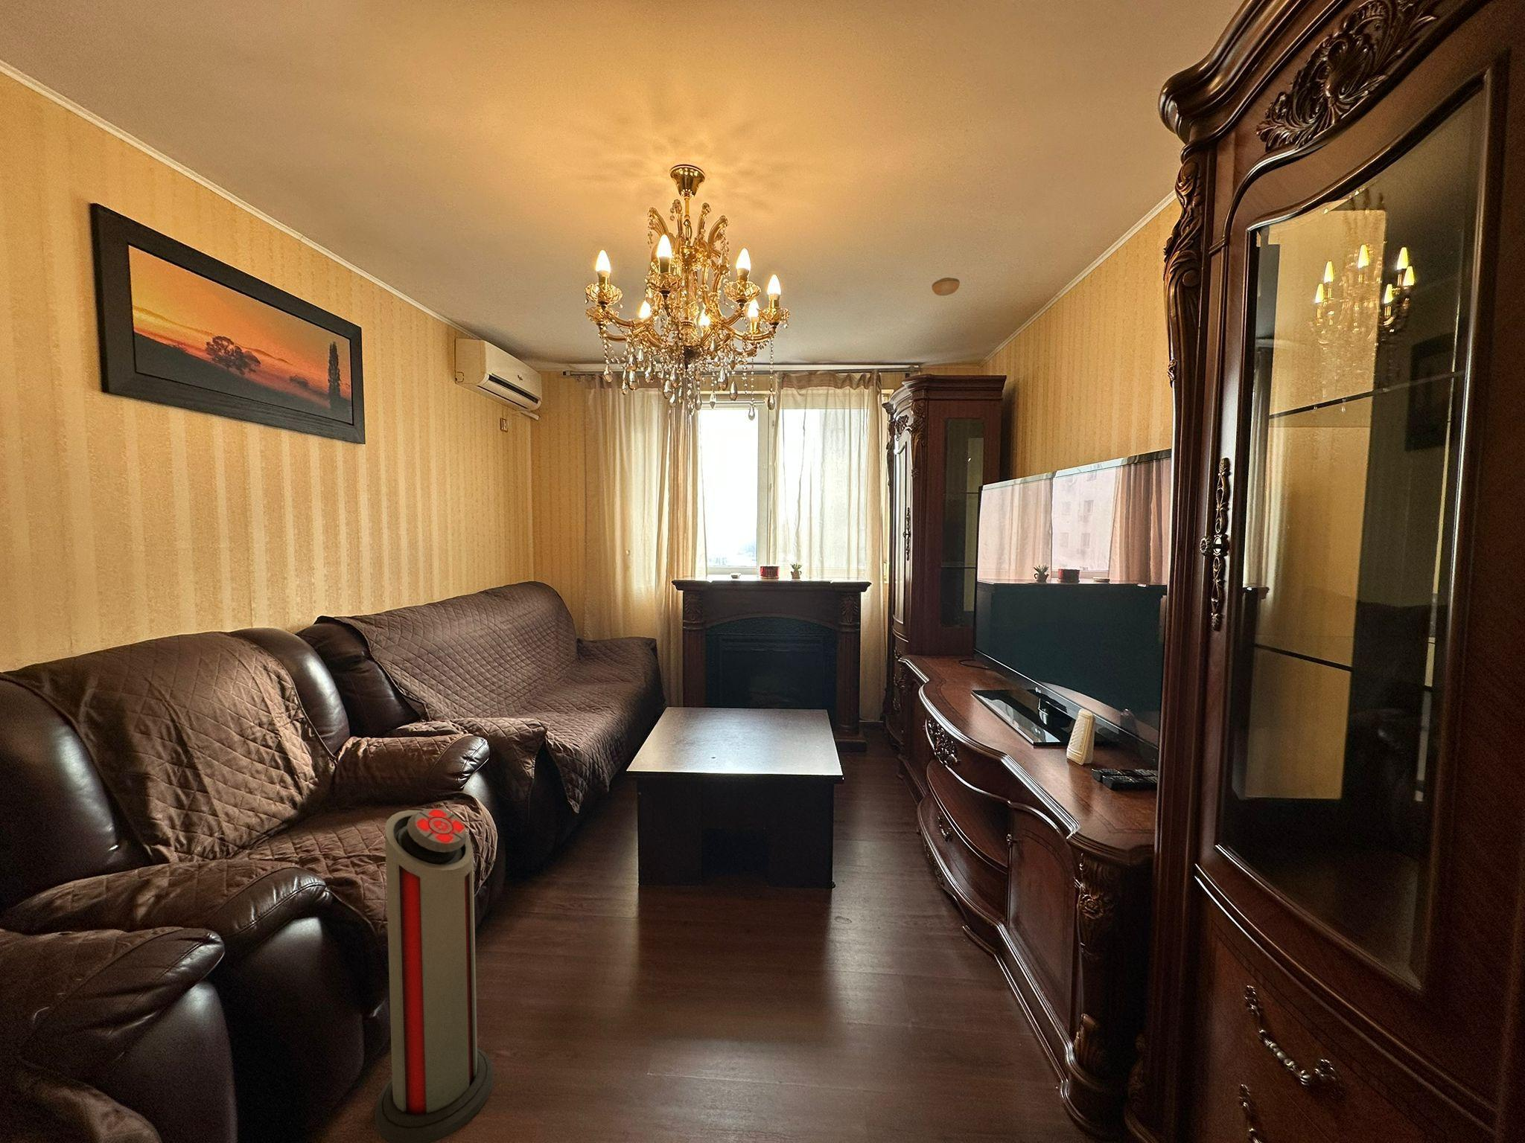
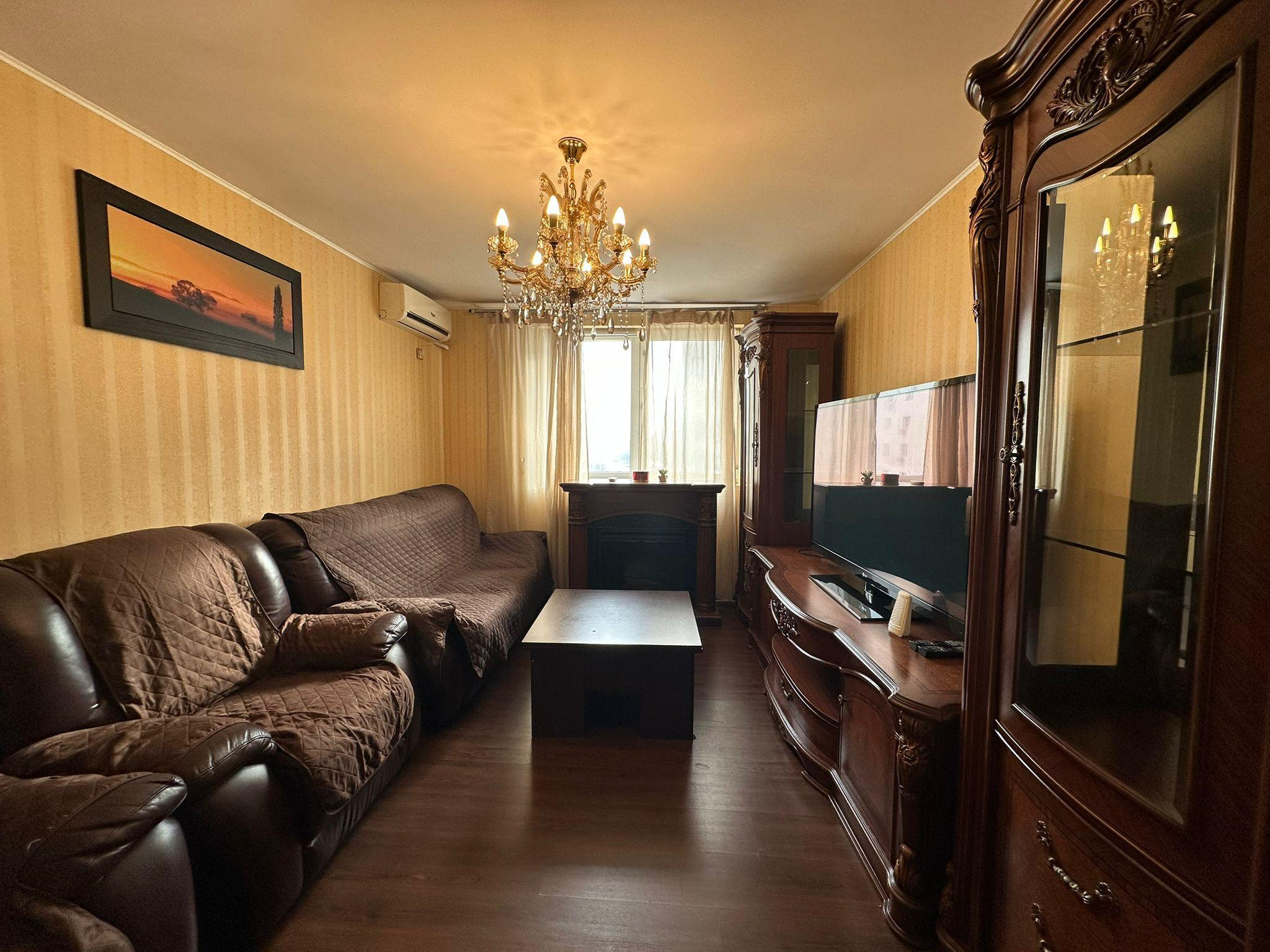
- smoke detector [931,277,961,297]
- air purifier [375,808,495,1143]
